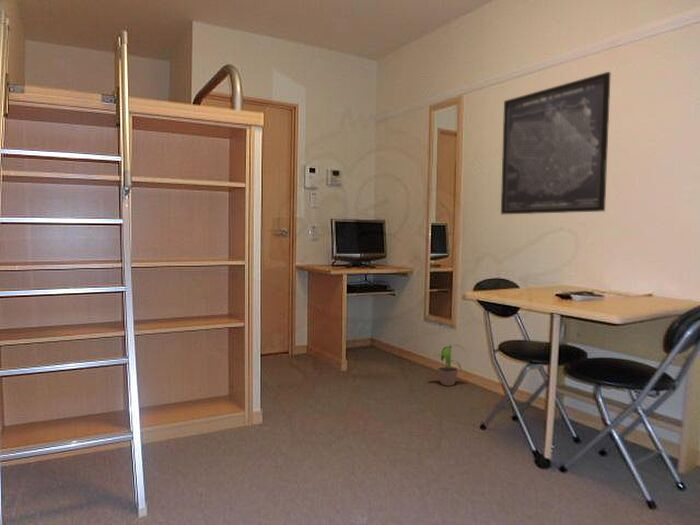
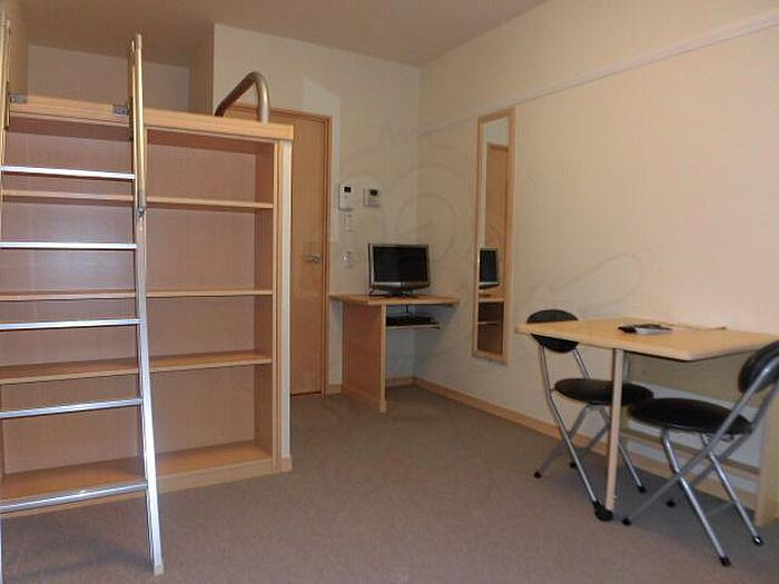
- potted plant [434,343,469,387]
- wall art [500,71,612,215]
